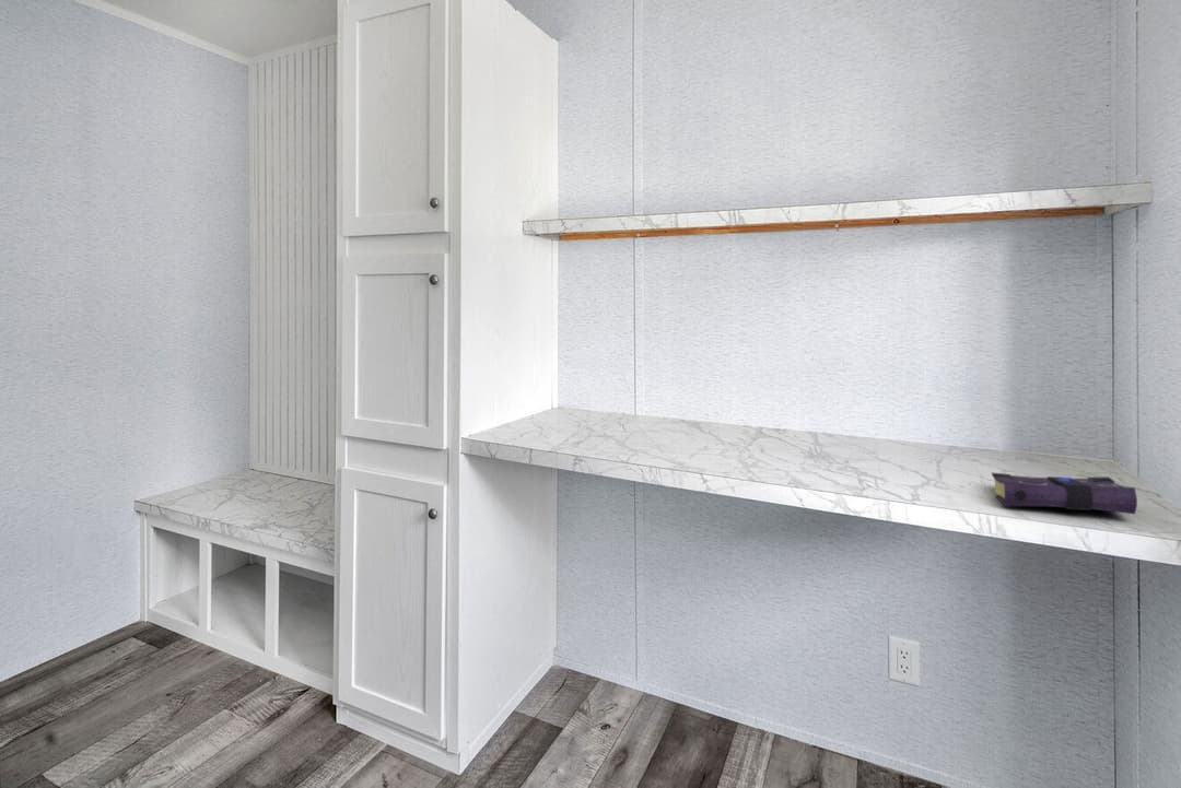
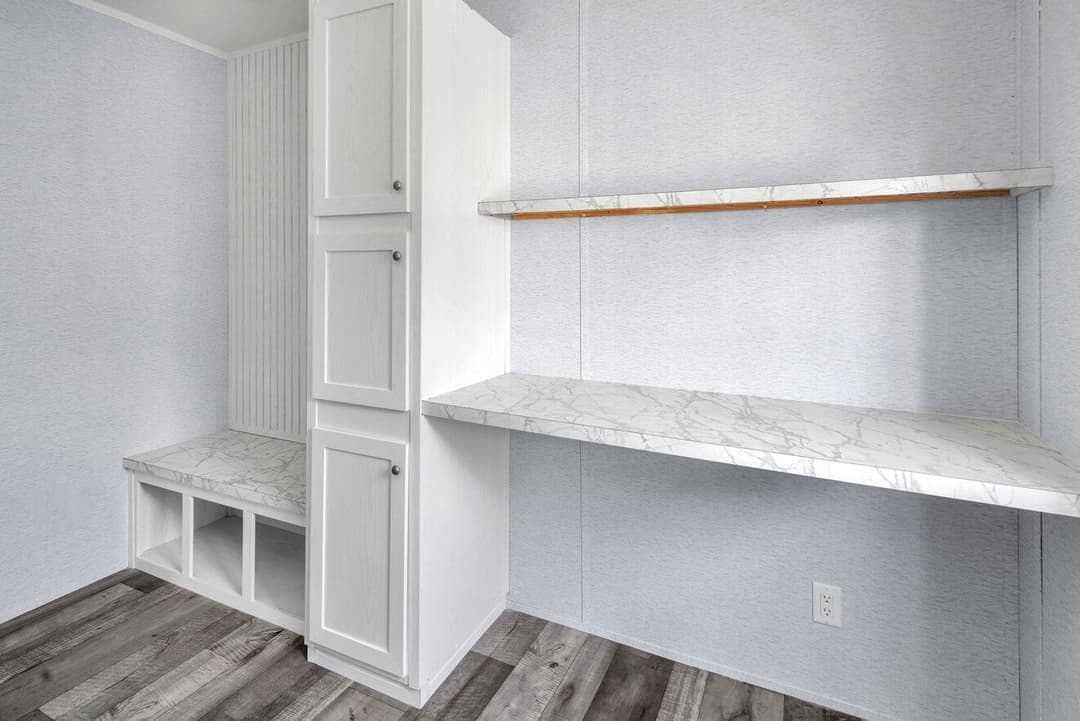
- book [991,471,1138,515]
